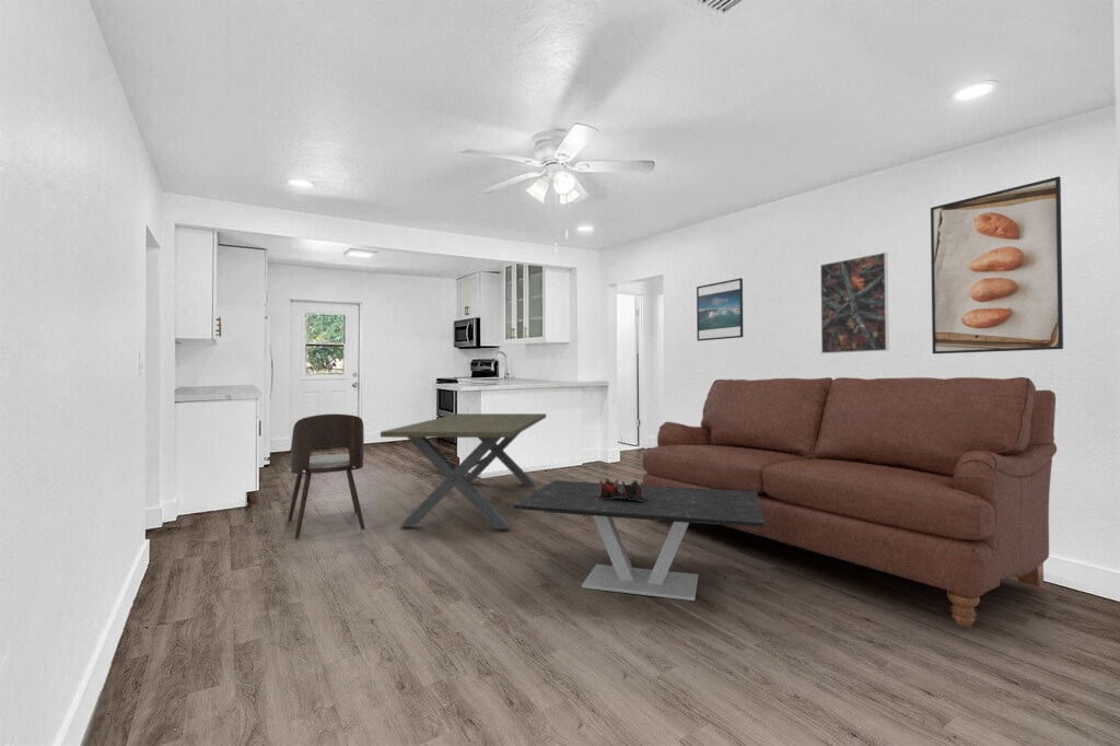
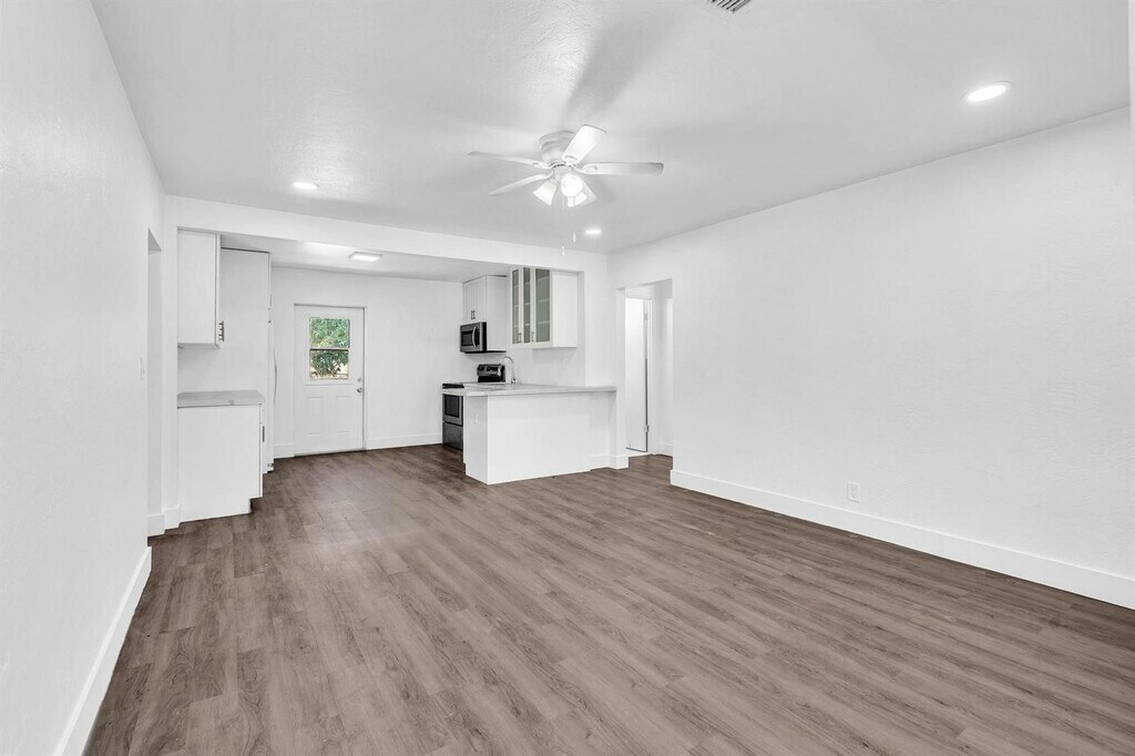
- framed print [930,175,1064,354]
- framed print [819,252,890,354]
- dining chair [287,412,365,539]
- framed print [696,277,744,342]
- dining table [380,412,547,529]
- coffee table [512,479,763,602]
- decorative bowl [596,477,646,501]
- sofa [641,376,1058,628]
